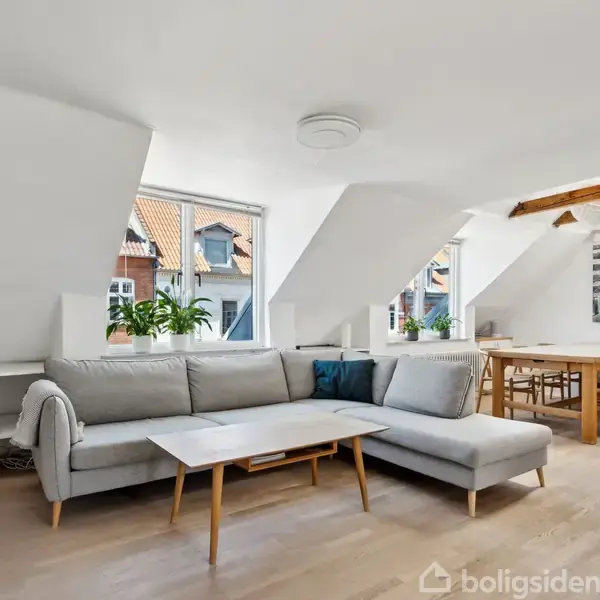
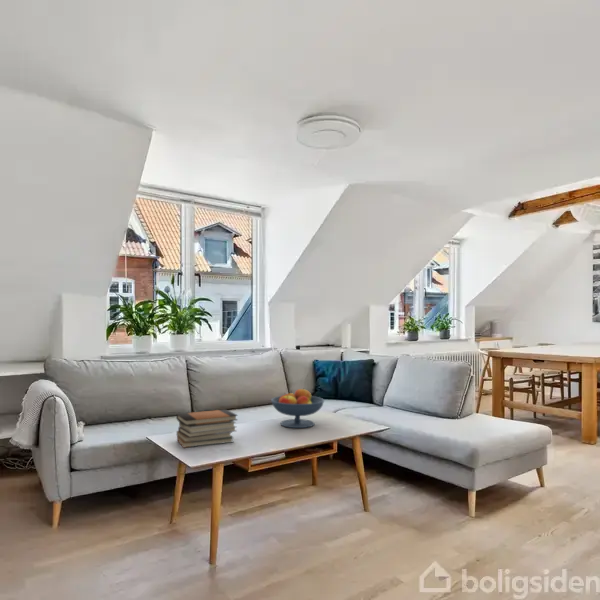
+ book stack [175,408,239,449]
+ fruit bowl [270,388,325,429]
